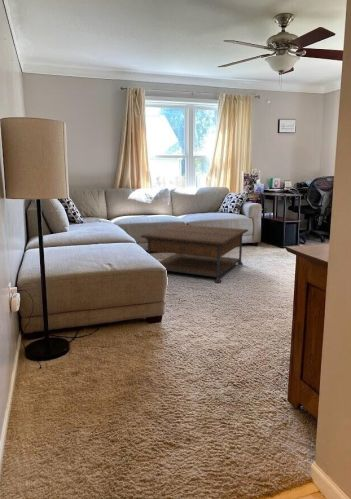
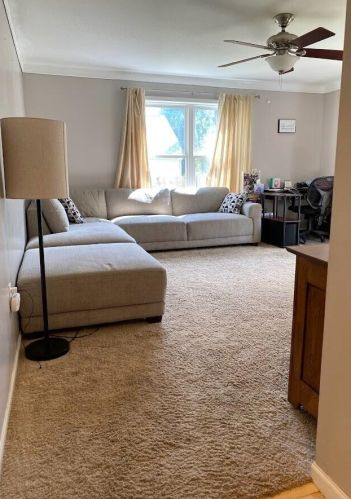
- coffee table [139,223,249,284]
